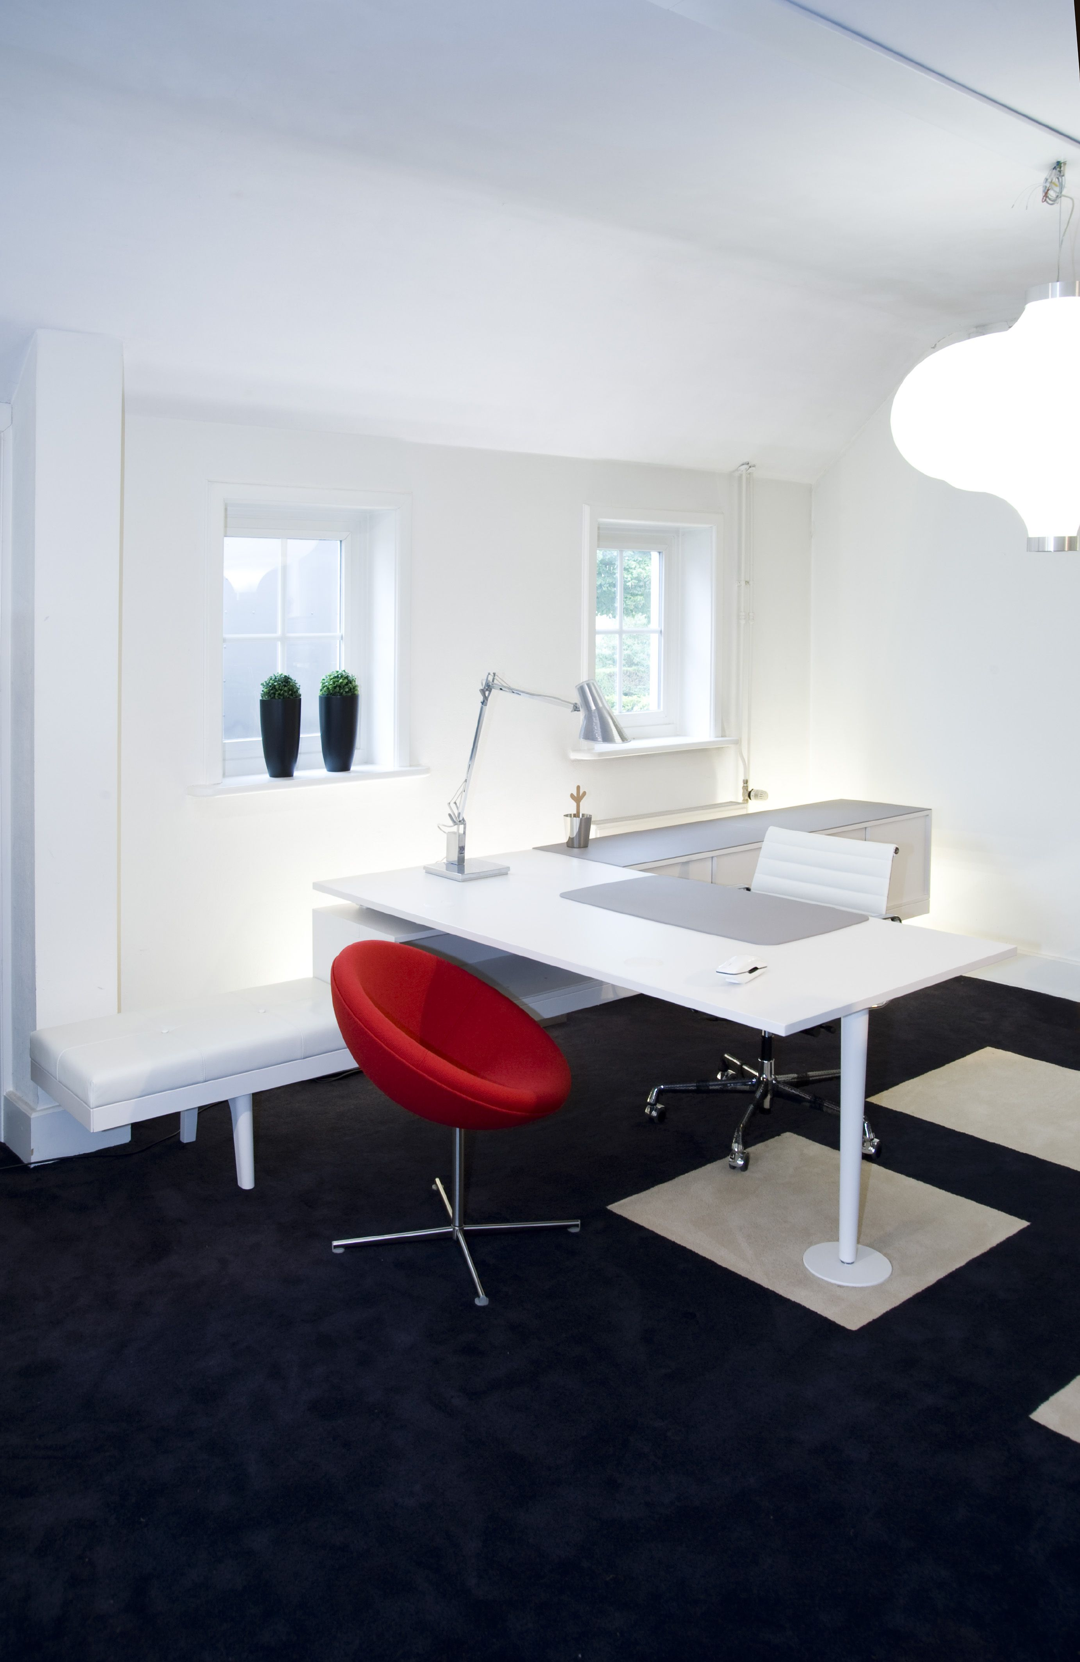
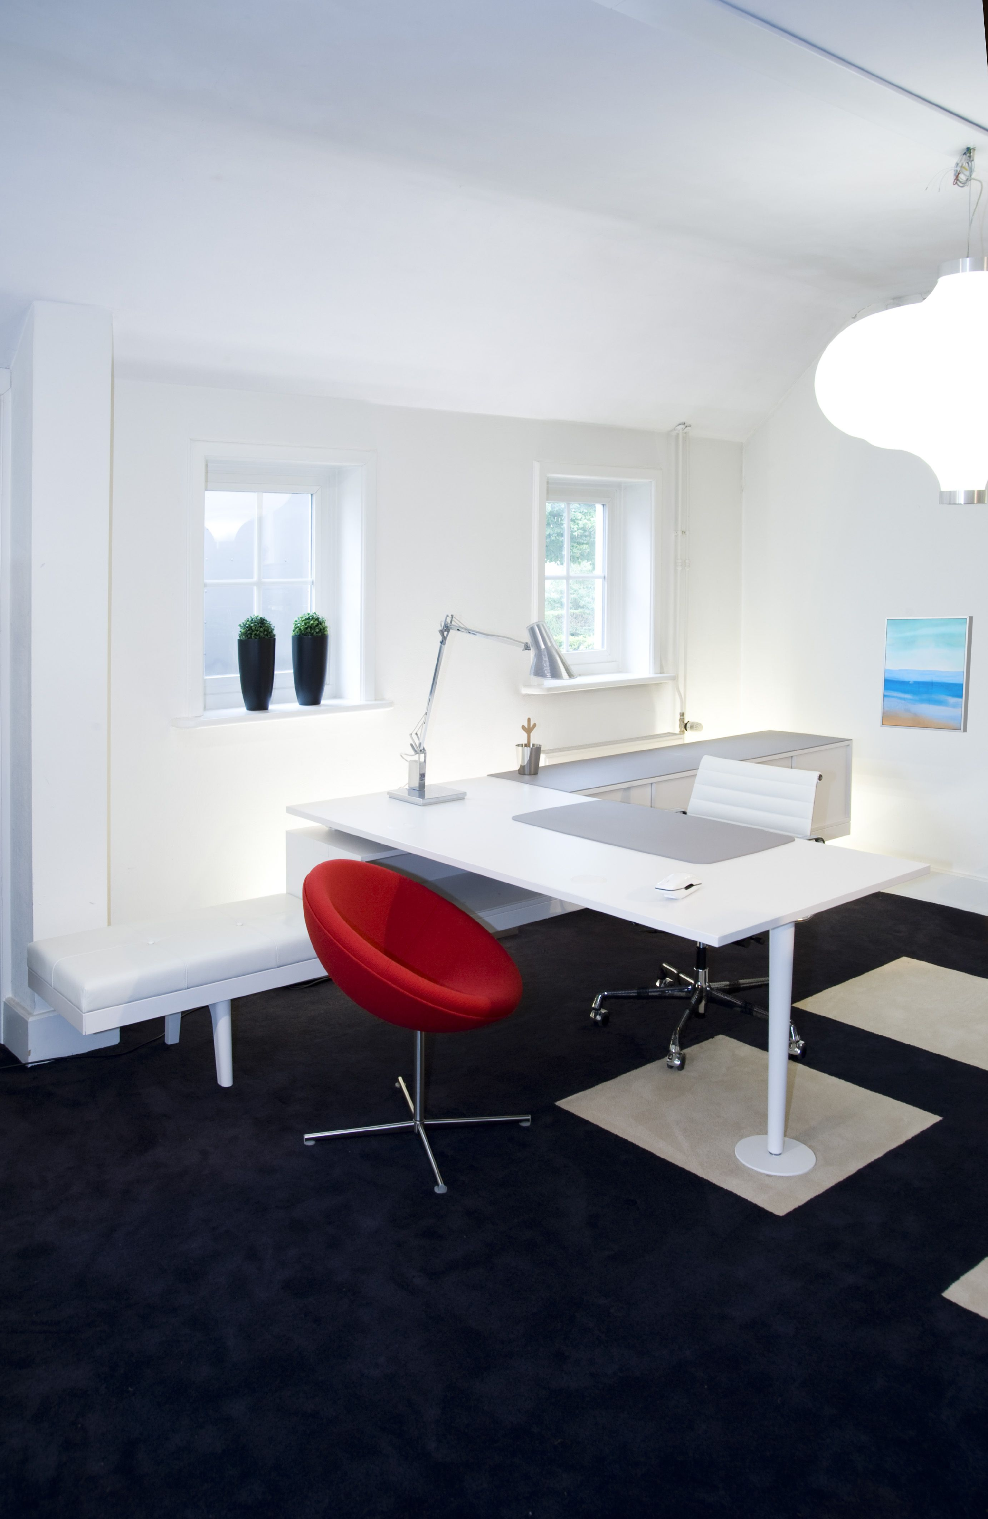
+ wall art [881,616,974,733]
